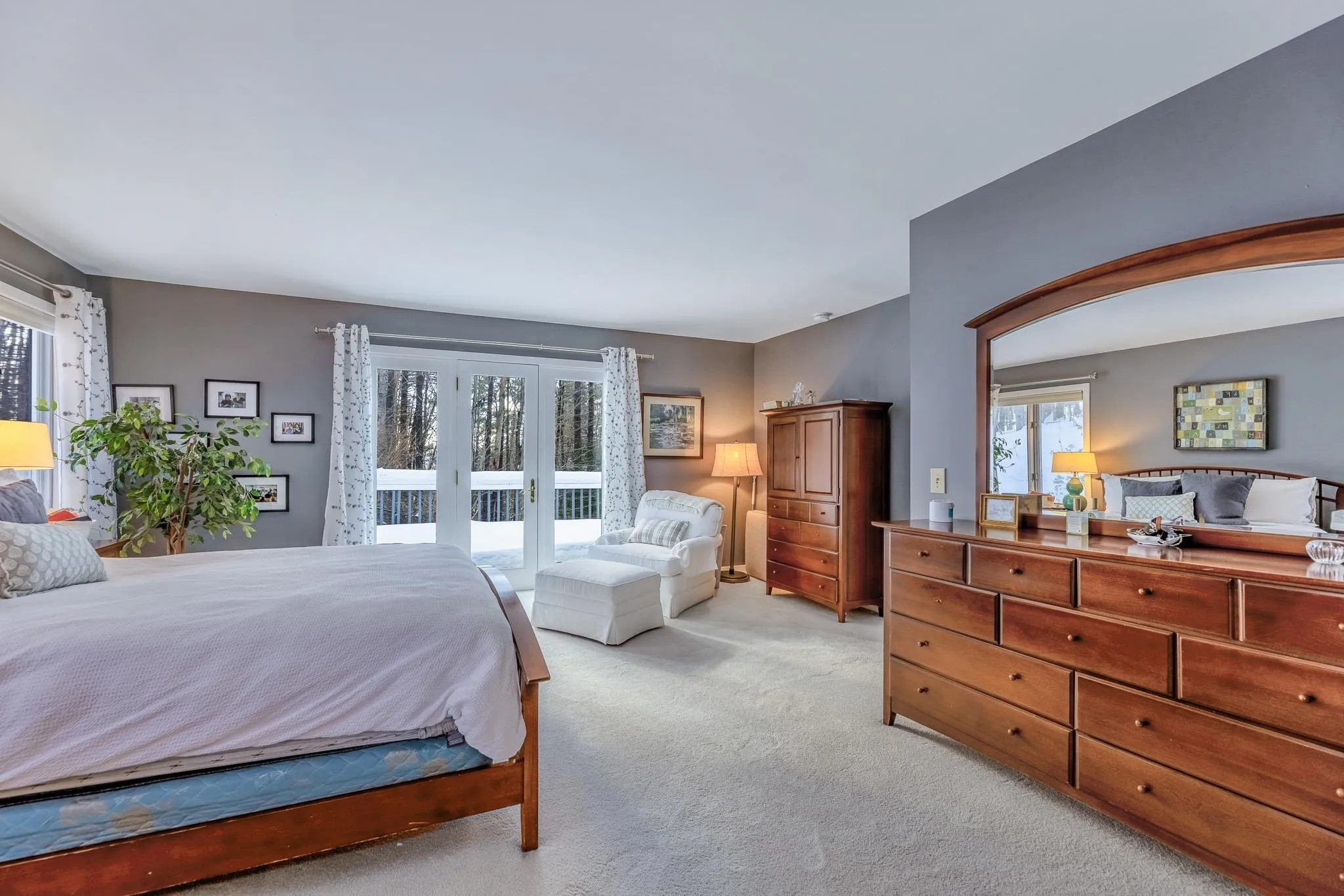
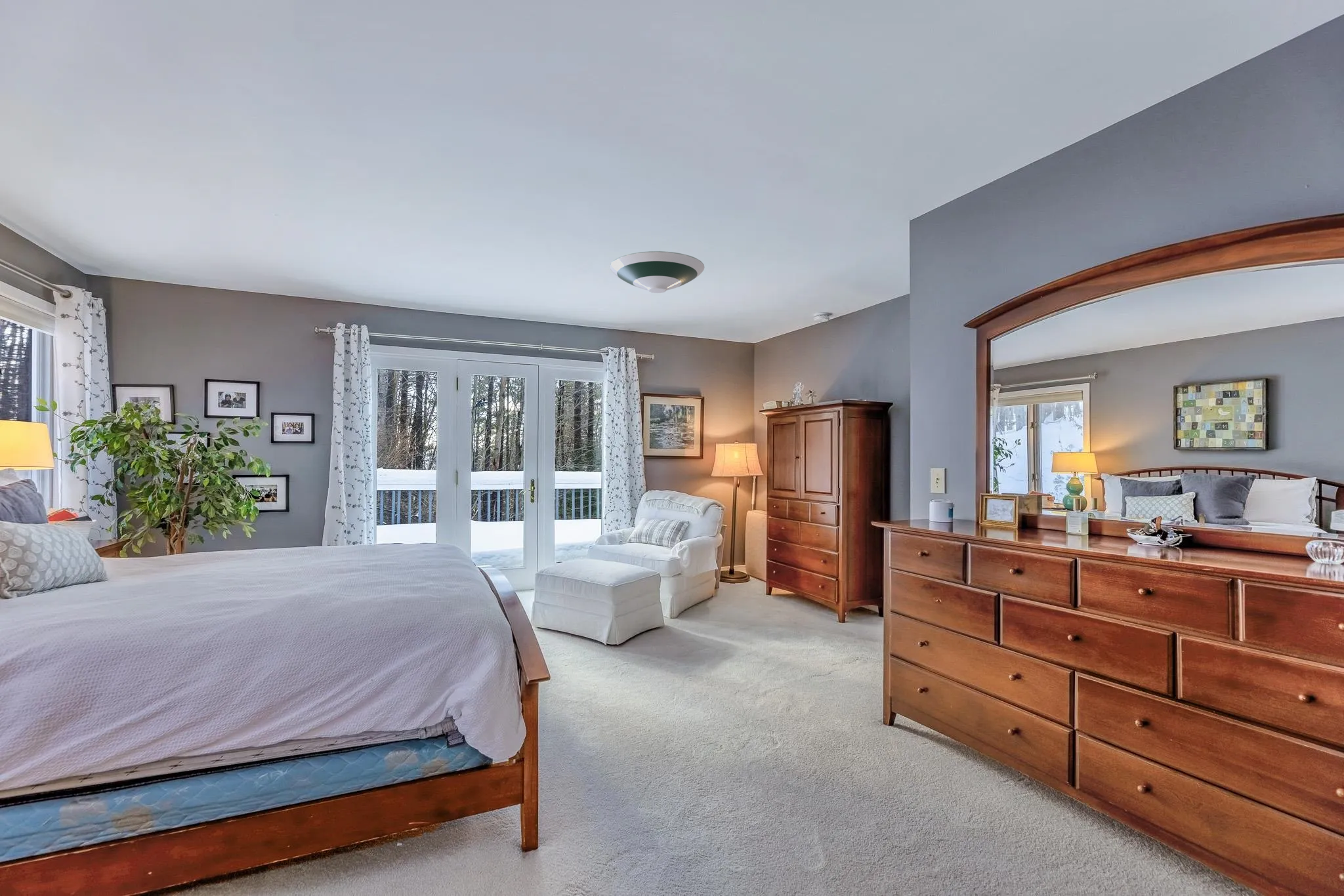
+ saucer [609,251,705,294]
